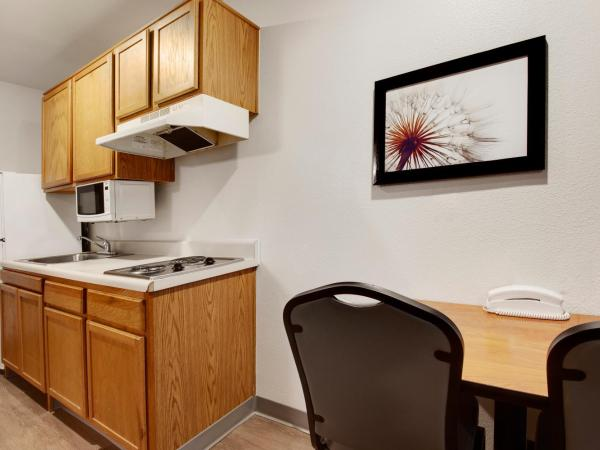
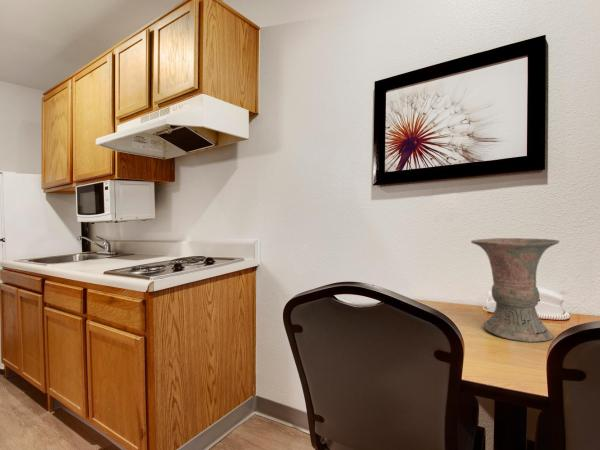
+ vase [470,237,560,343]
